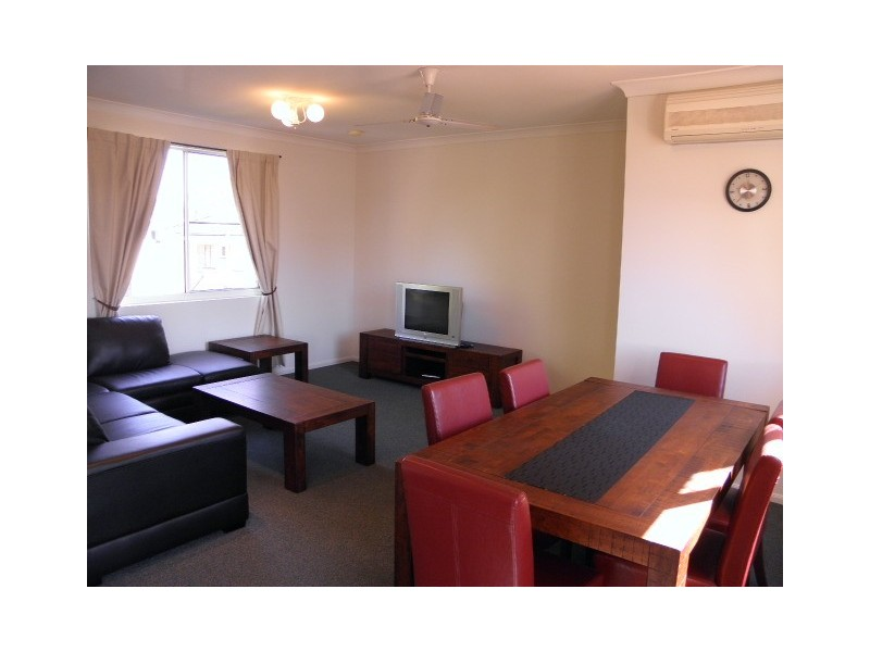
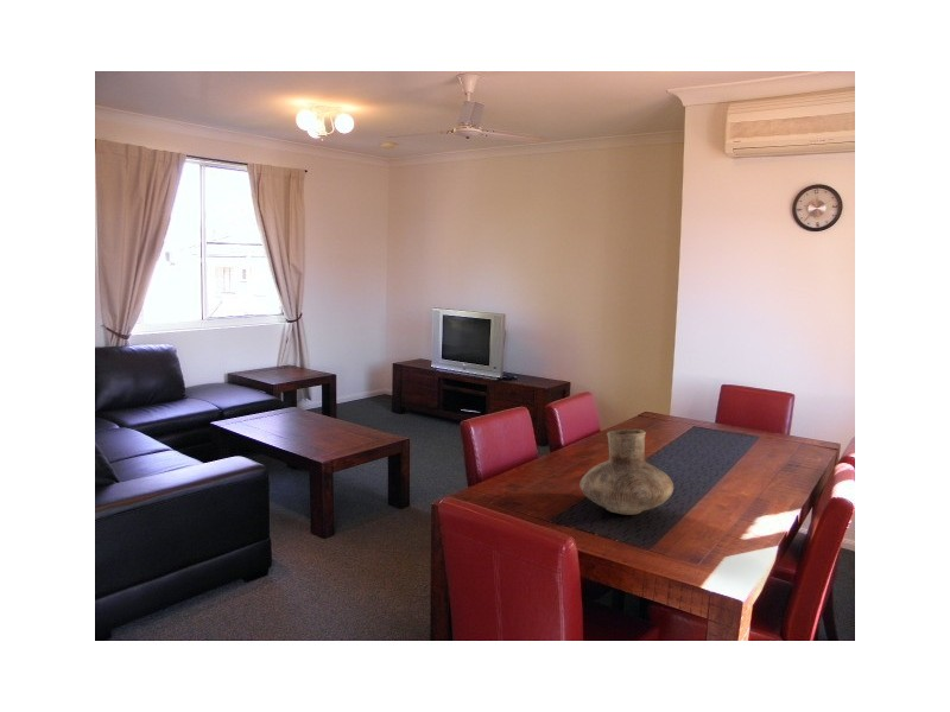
+ vase [578,428,674,516]
